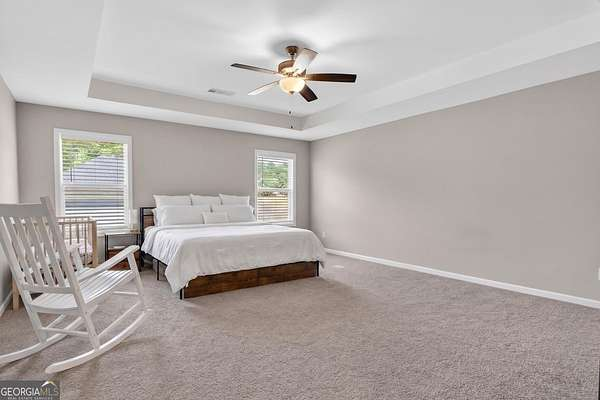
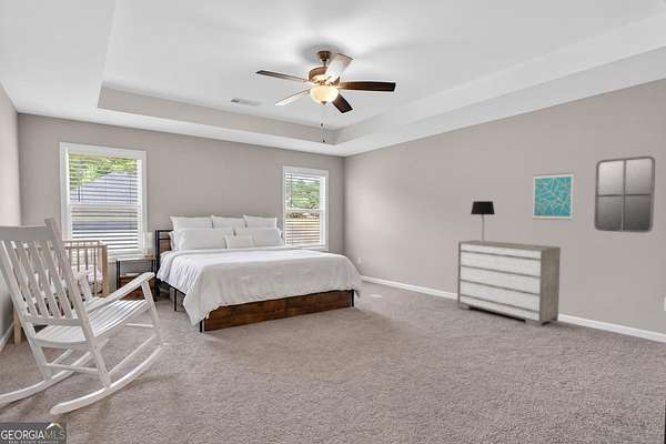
+ home mirror [593,155,656,234]
+ wall art [532,171,575,221]
+ table lamp [470,200,496,242]
+ dresser [456,239,562,327]
